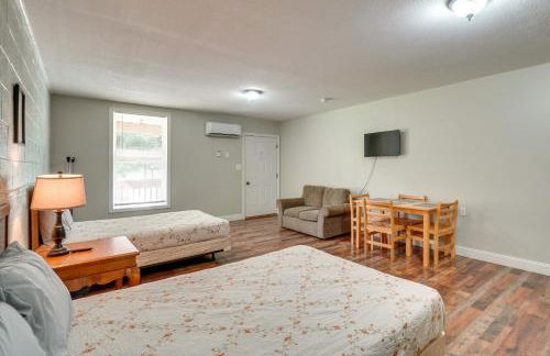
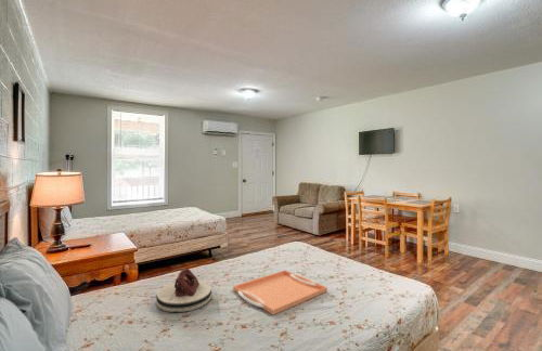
+ handbag [155,268,214,313]
+ serving tray [232,269,328,316]
